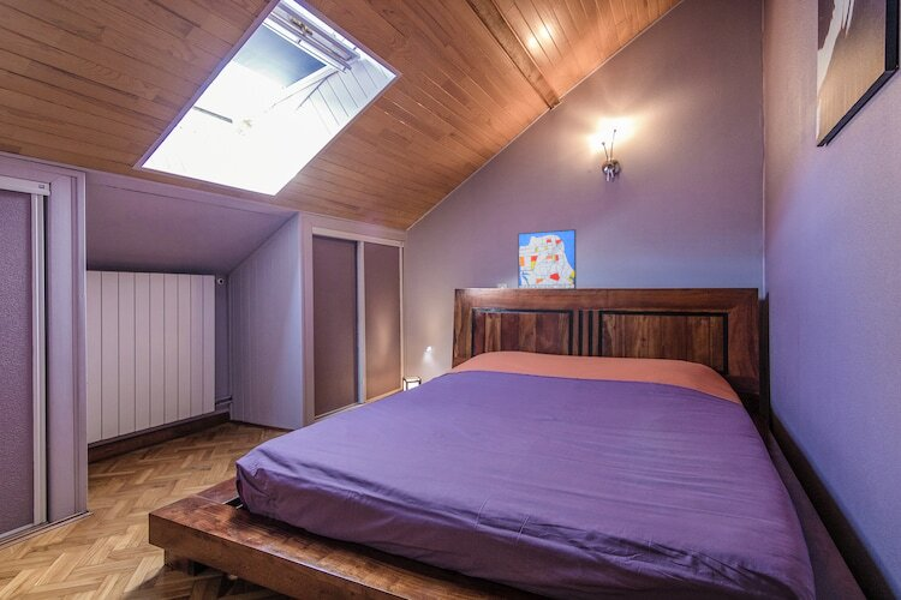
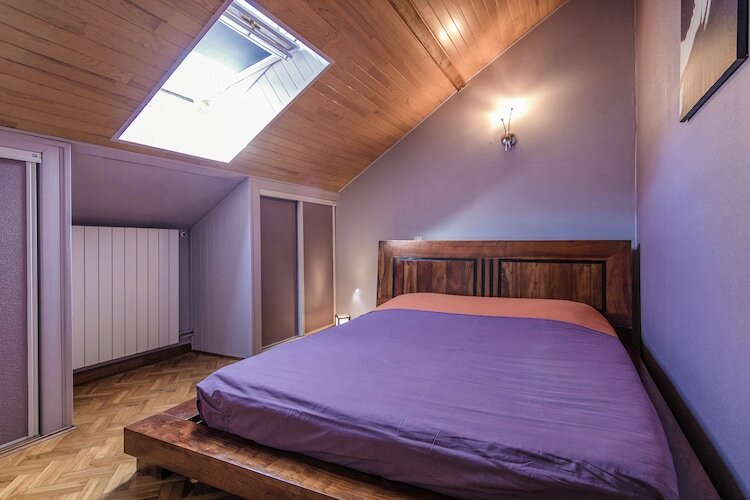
- wall art [517,228,577,290]
